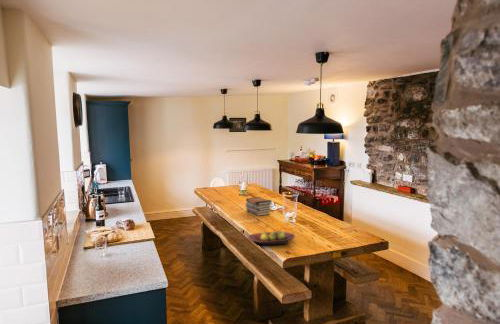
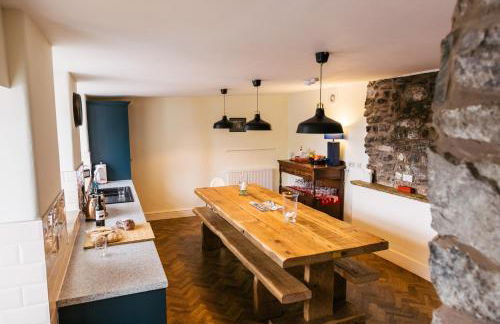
- book stack [245,196,273,217]
- fruit bowl [247,229,296,247]
